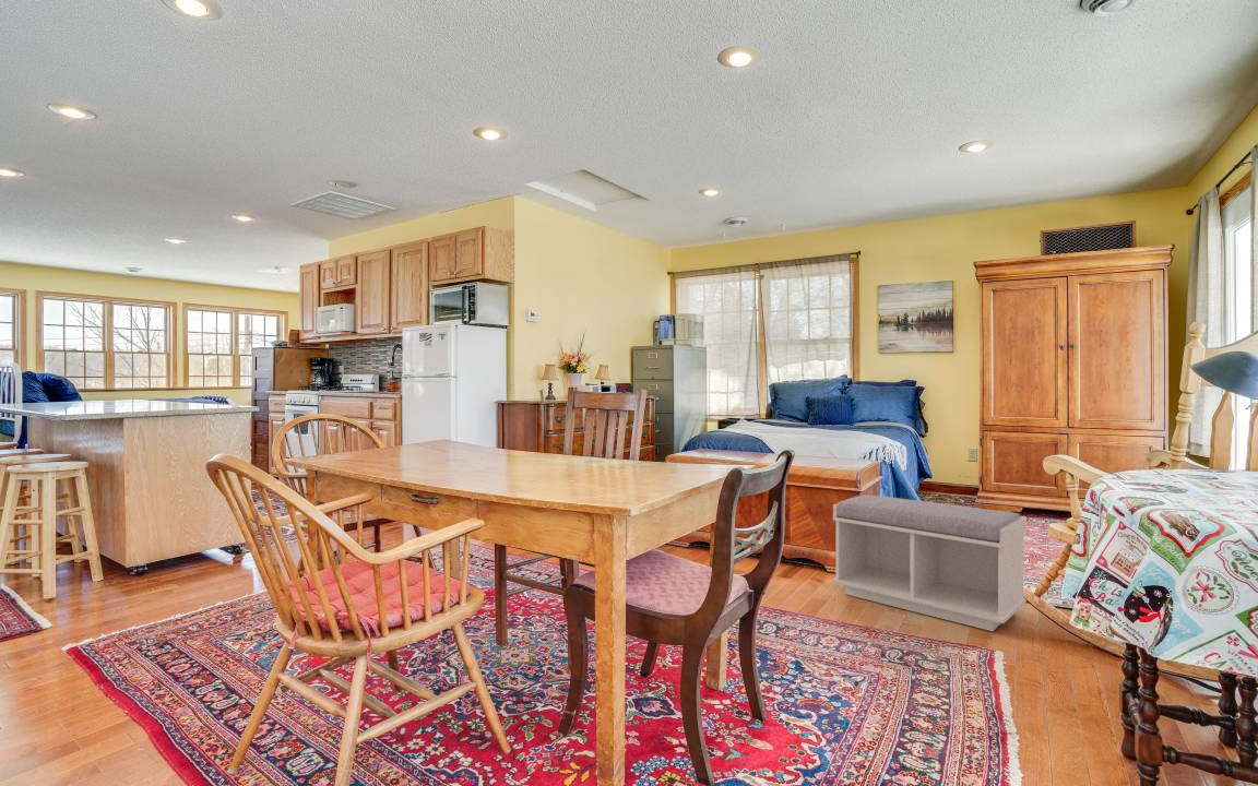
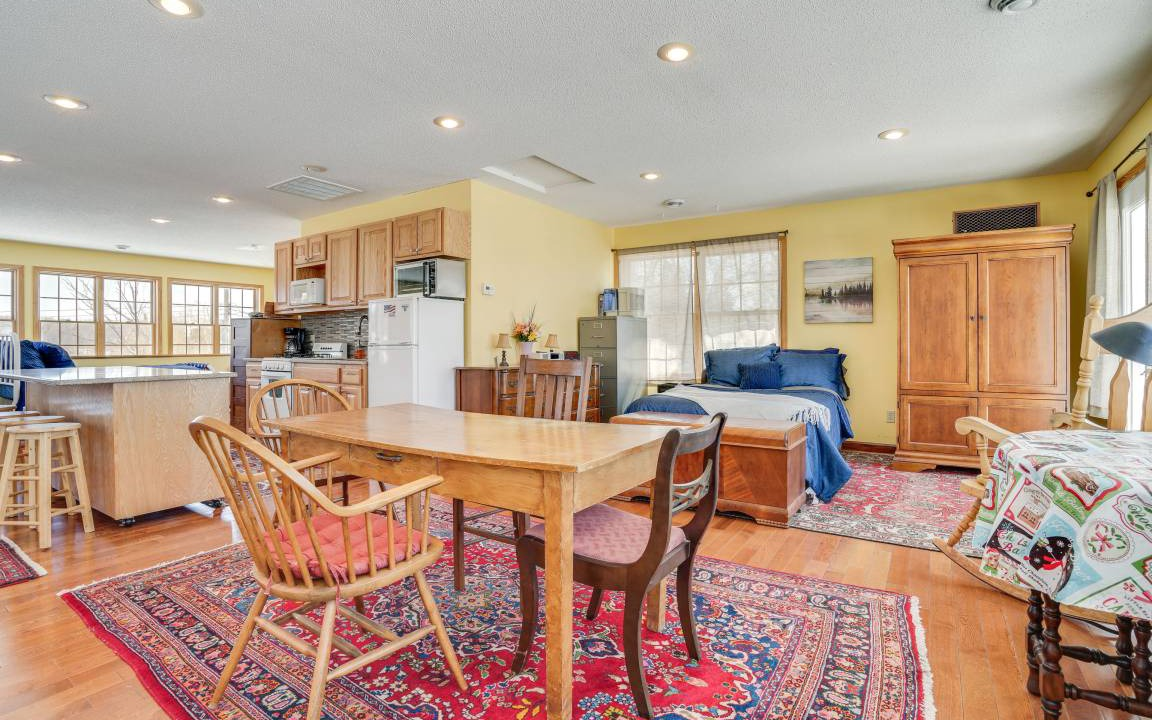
- bench [832,495,1028,632]
